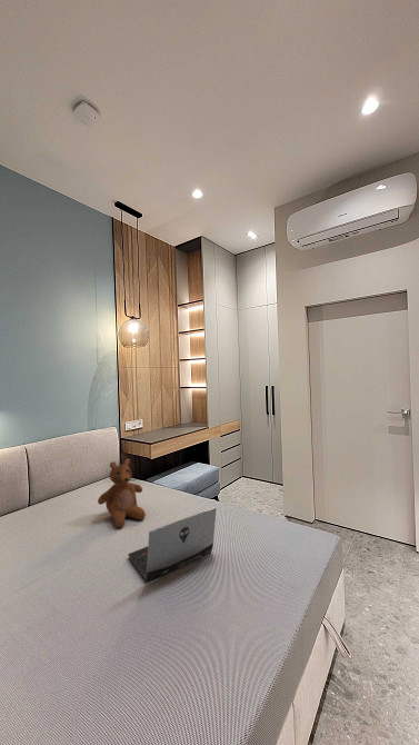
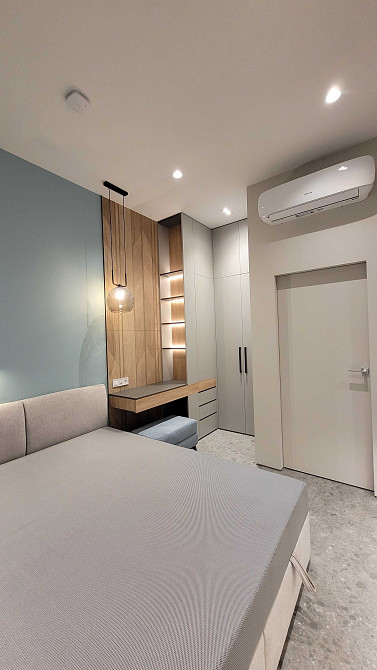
- laptop computer [128,506,218,583]
- teddy bear [97,457,147,528]
